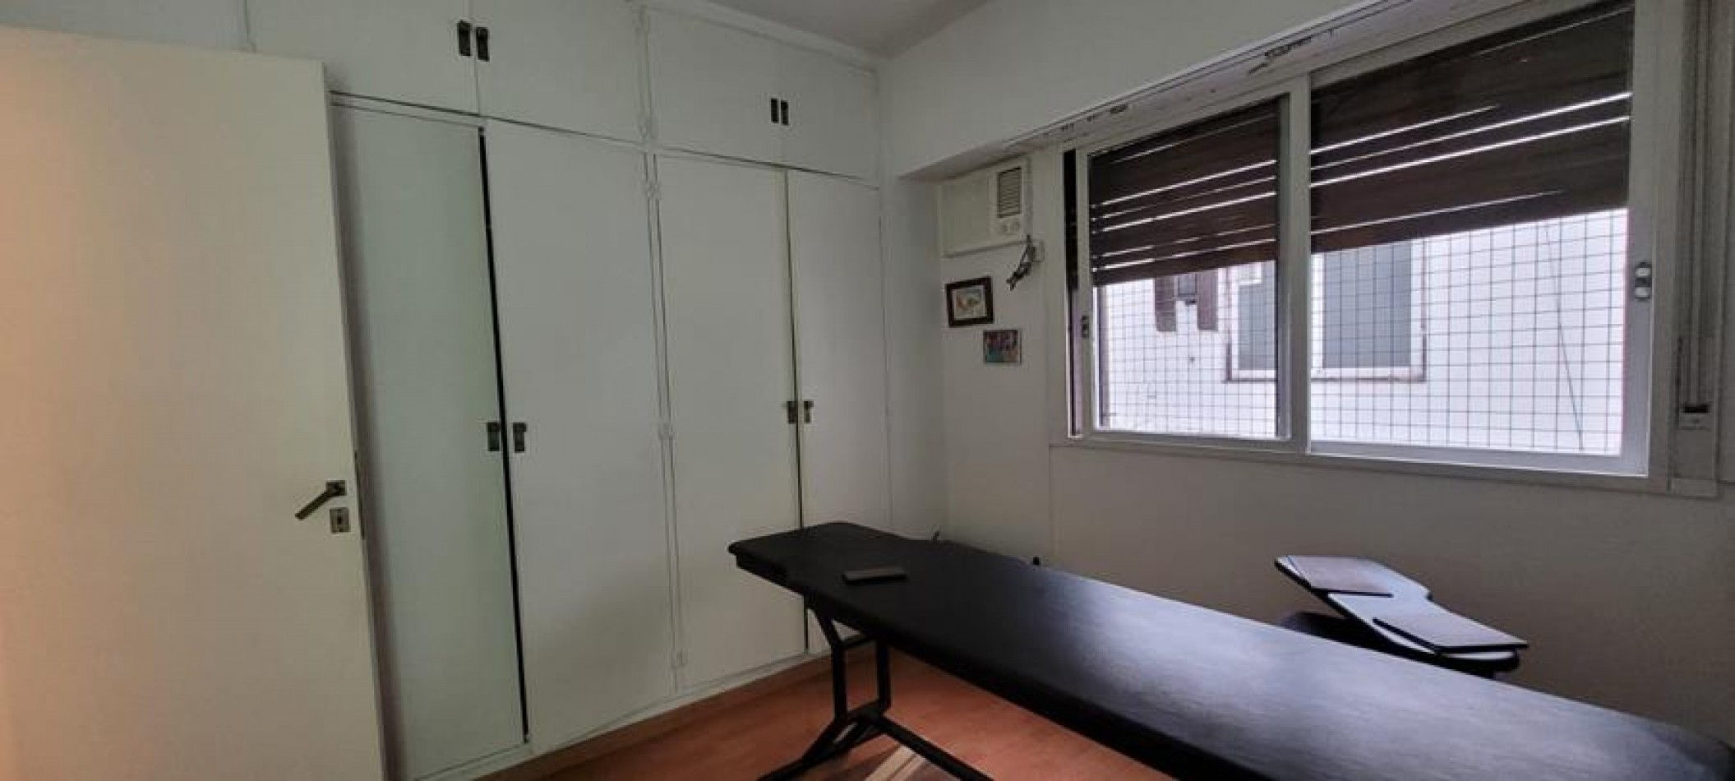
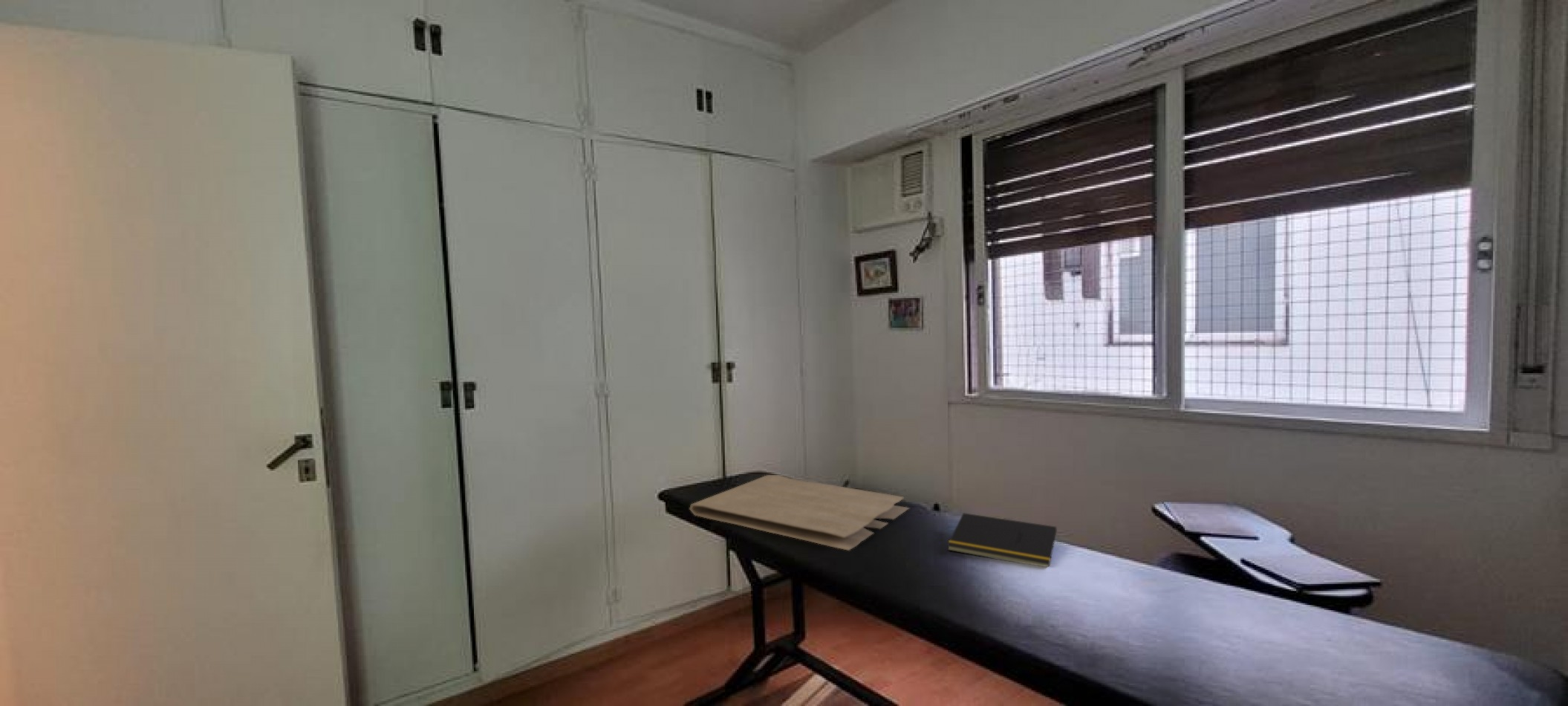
+ notepad [946,512,1058,568]
+ towel [689,474,911,551]
